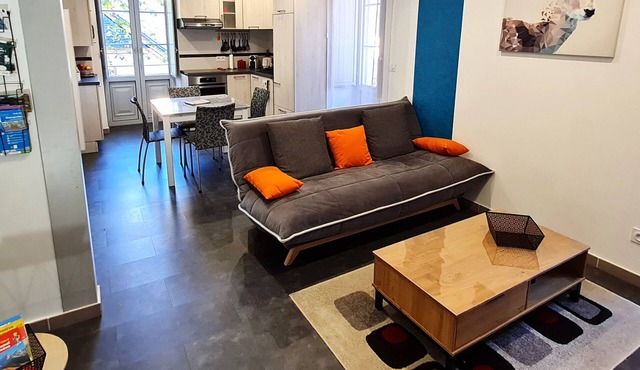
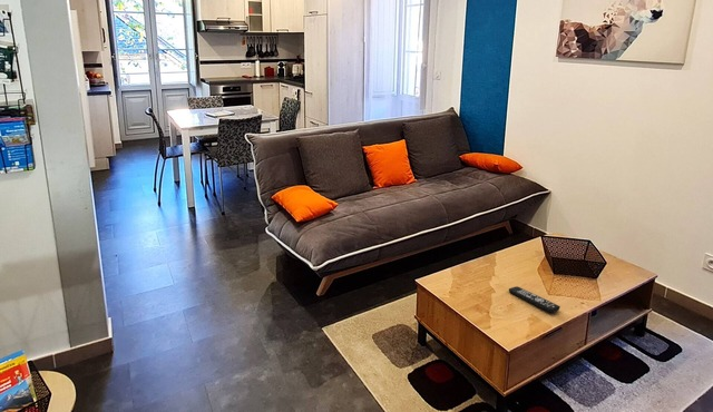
+ remote control [508,285,561,314]
